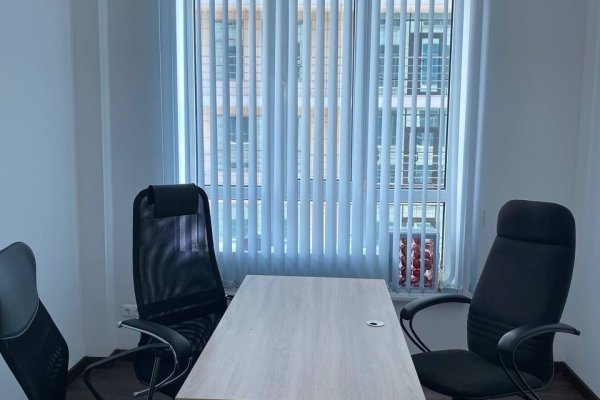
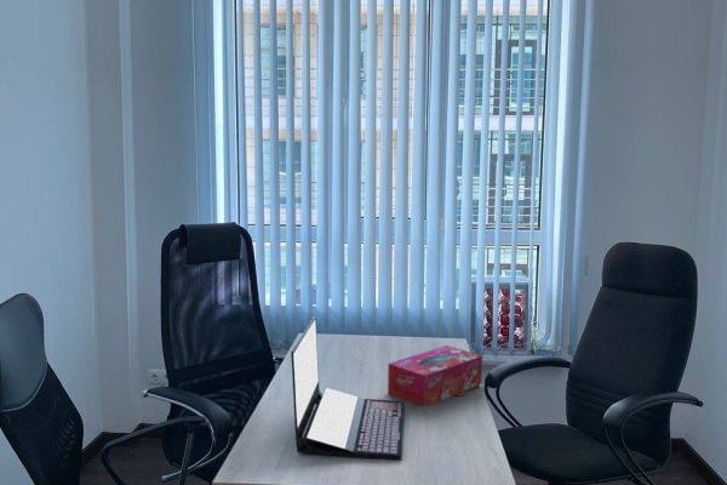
+ laptop [290,315,406,461]
+ tissue box [387,344,483,407]
